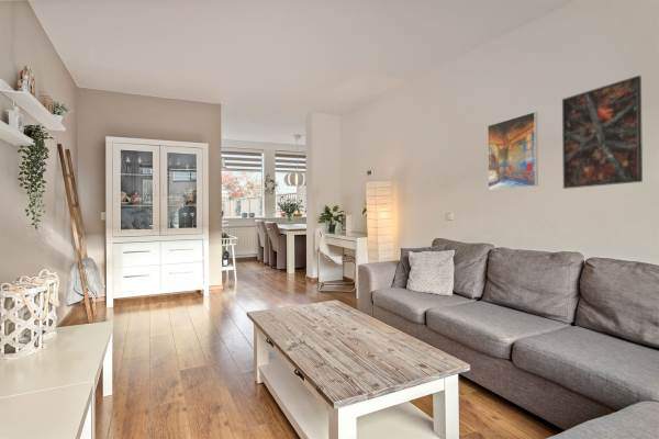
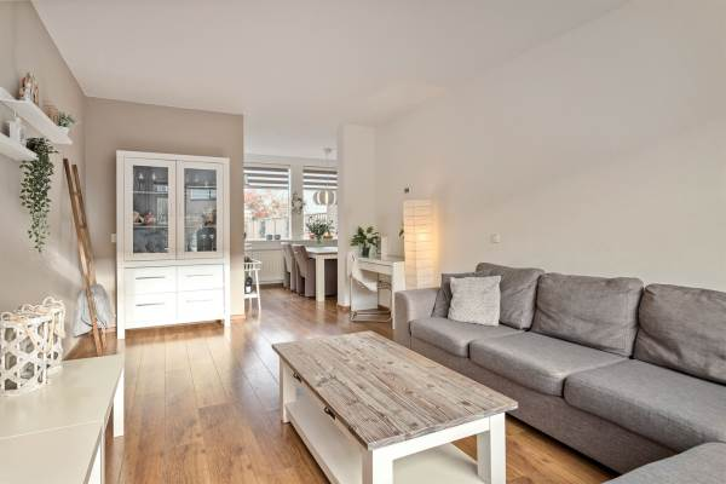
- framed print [487,111,539,192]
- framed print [561,75,644,190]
